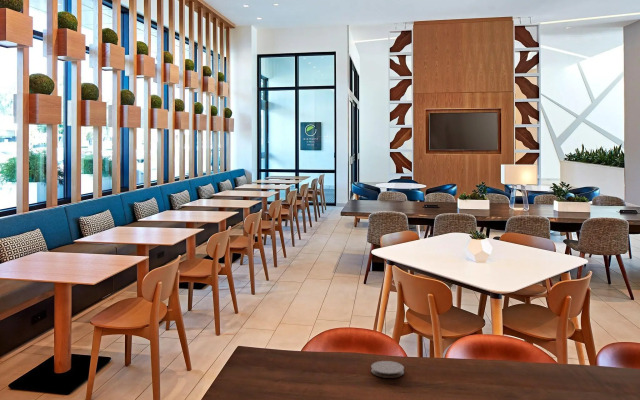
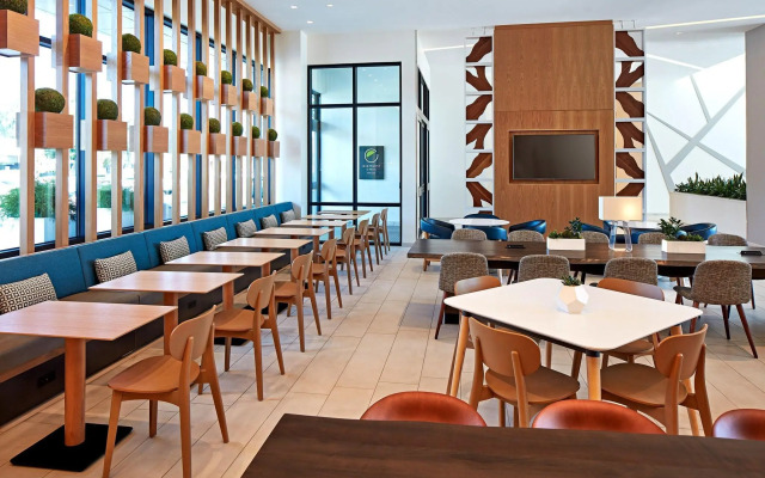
- coaster [370,360,405,379]
